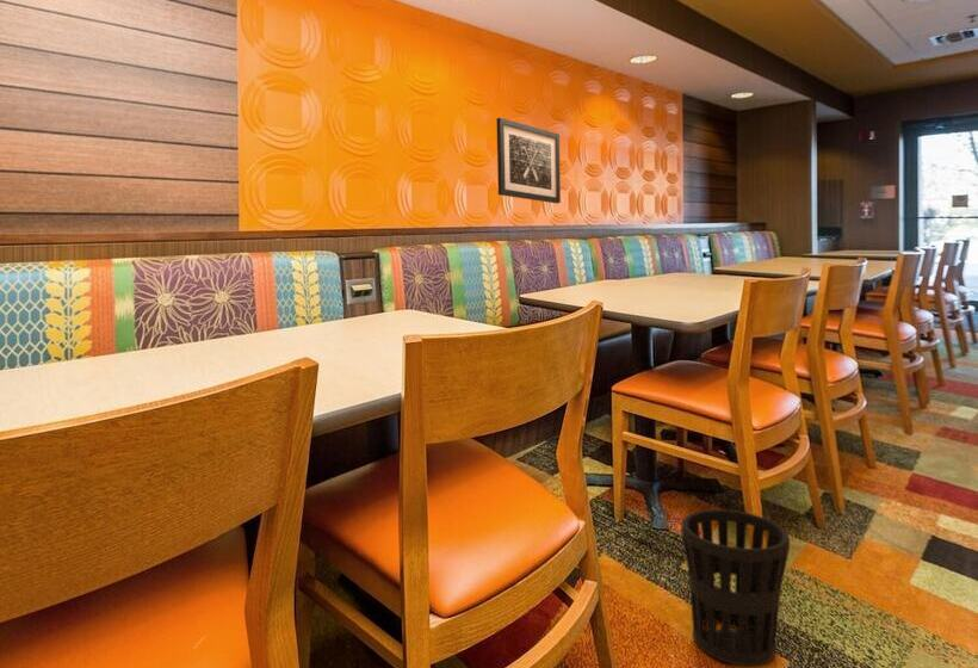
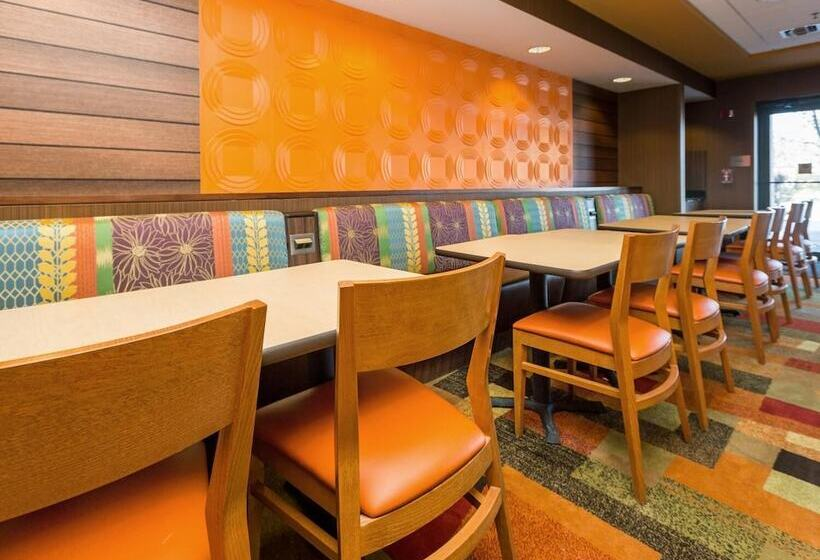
- wastebasket [681,508,791,667]
- wall art [495,117,562,204]
